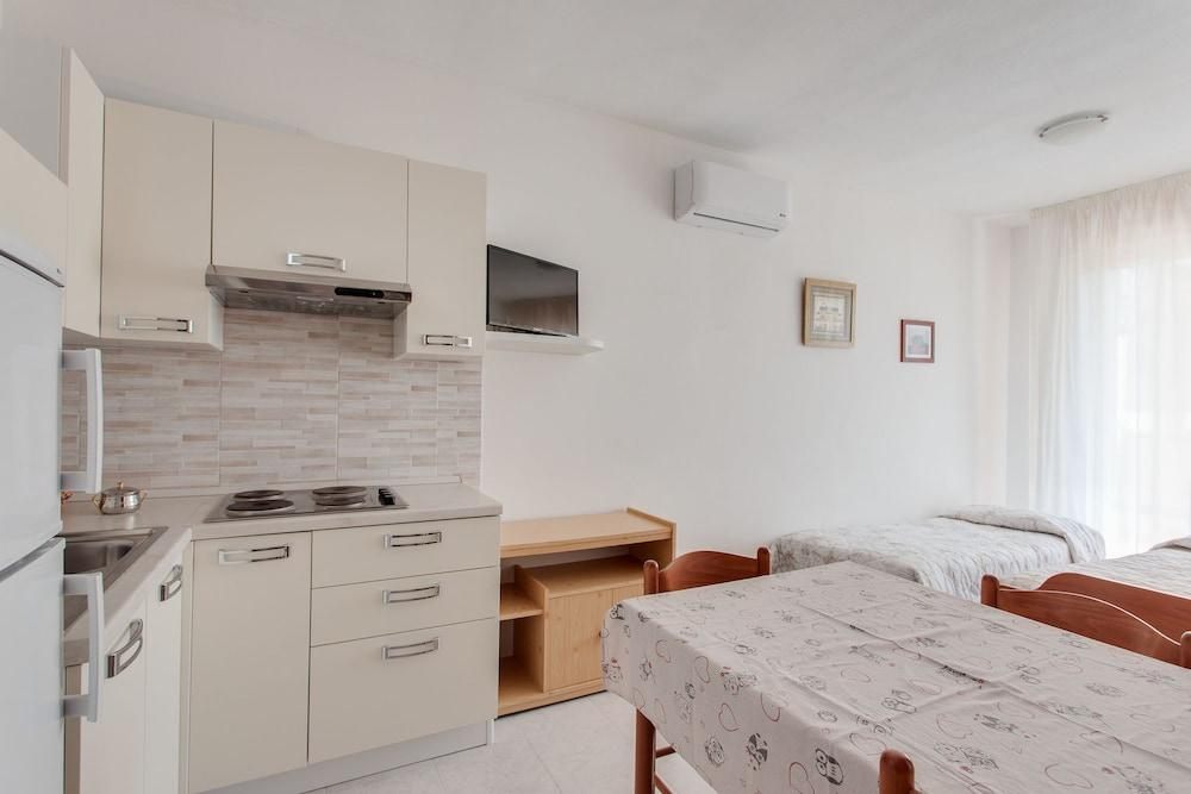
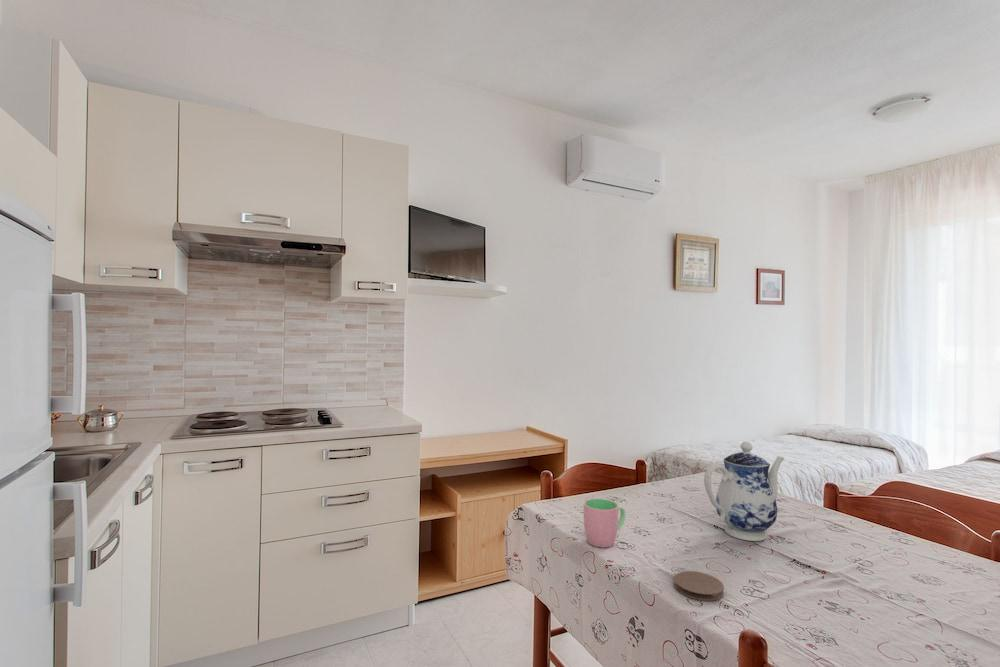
+ cup [583,498,627,548]
+ teapot [703,441,785,542]
+ coaster [673,570,725,602]
